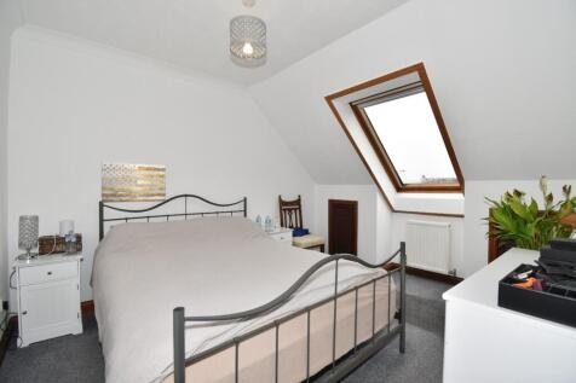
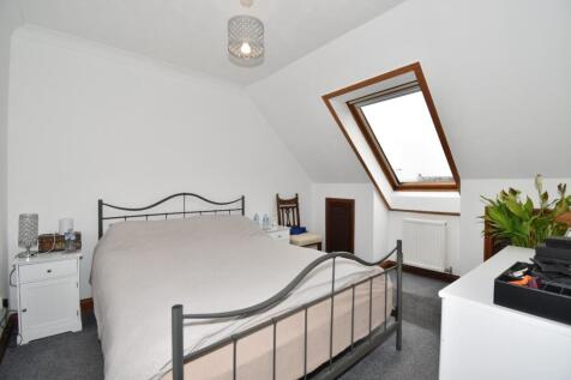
- wall art [100,161,167,204]
